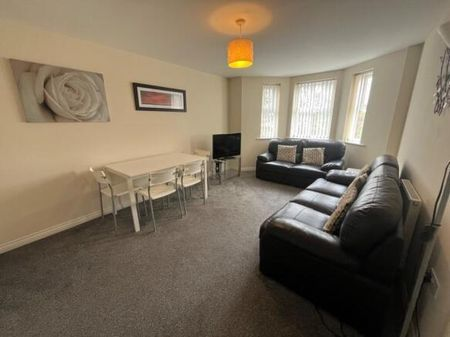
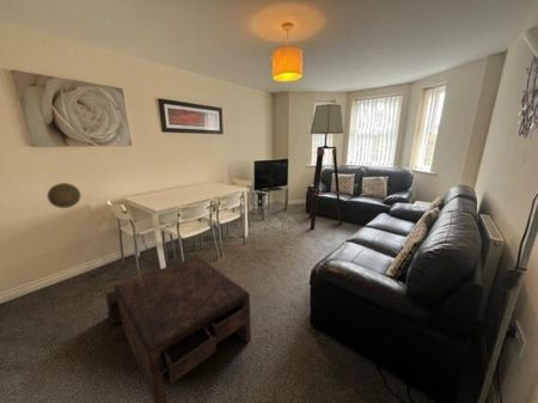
+ coffee table [105,255,252,403]
+ decorative plate [47,182,81,209]
+ floor lamp [308,103,344,230]
